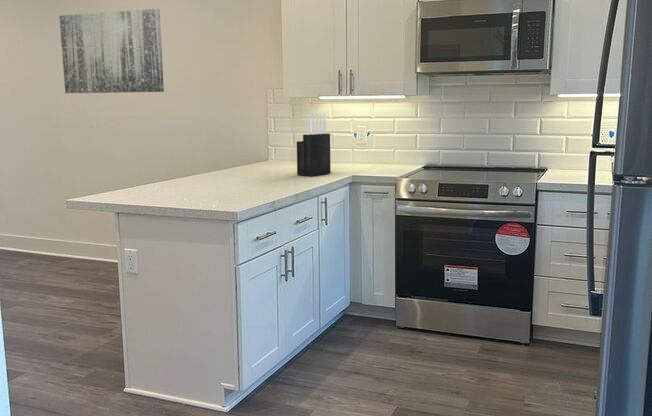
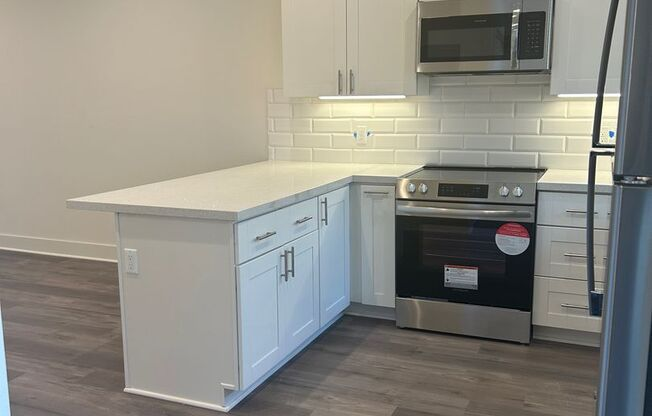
- knife block [296,112,331,177]
- wall art [58,8,165,94]
